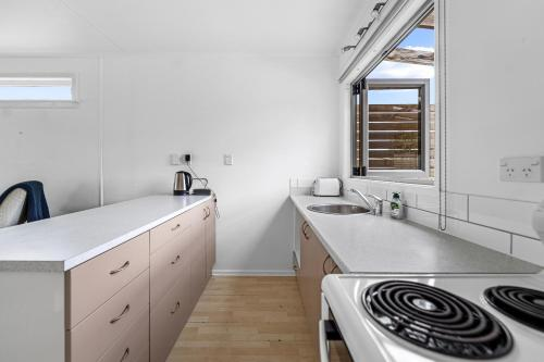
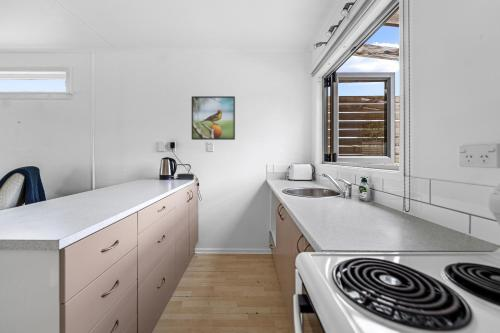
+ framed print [191,95,236,141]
